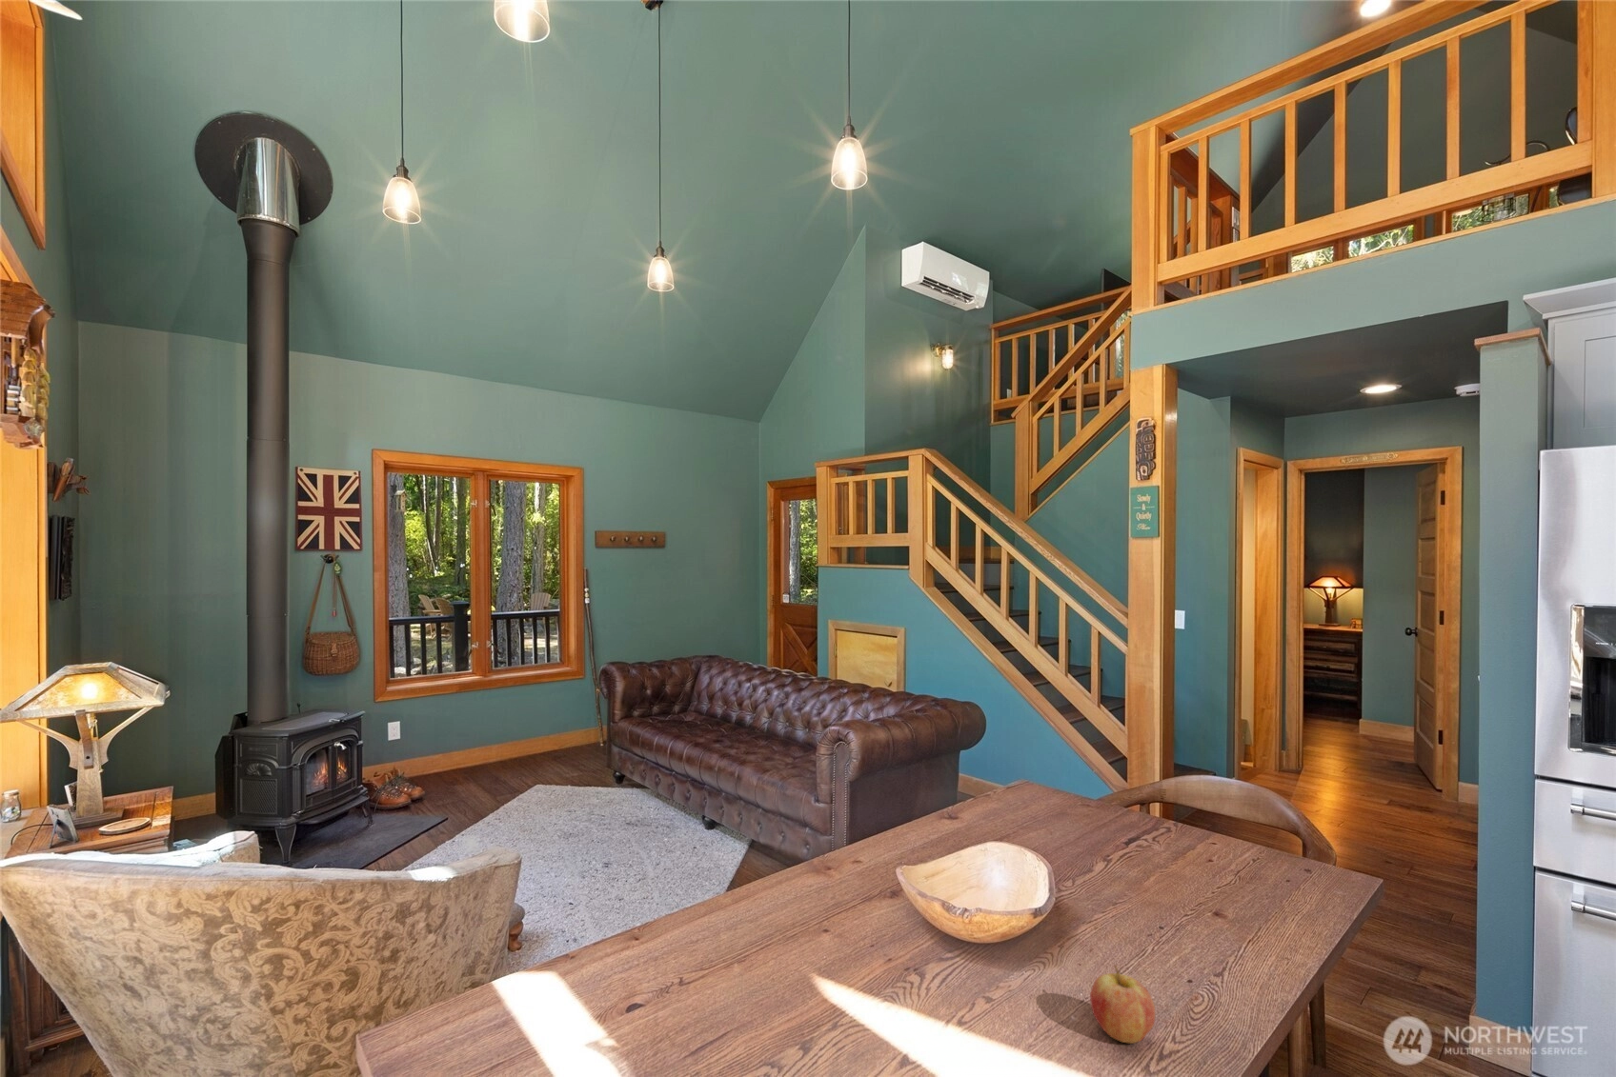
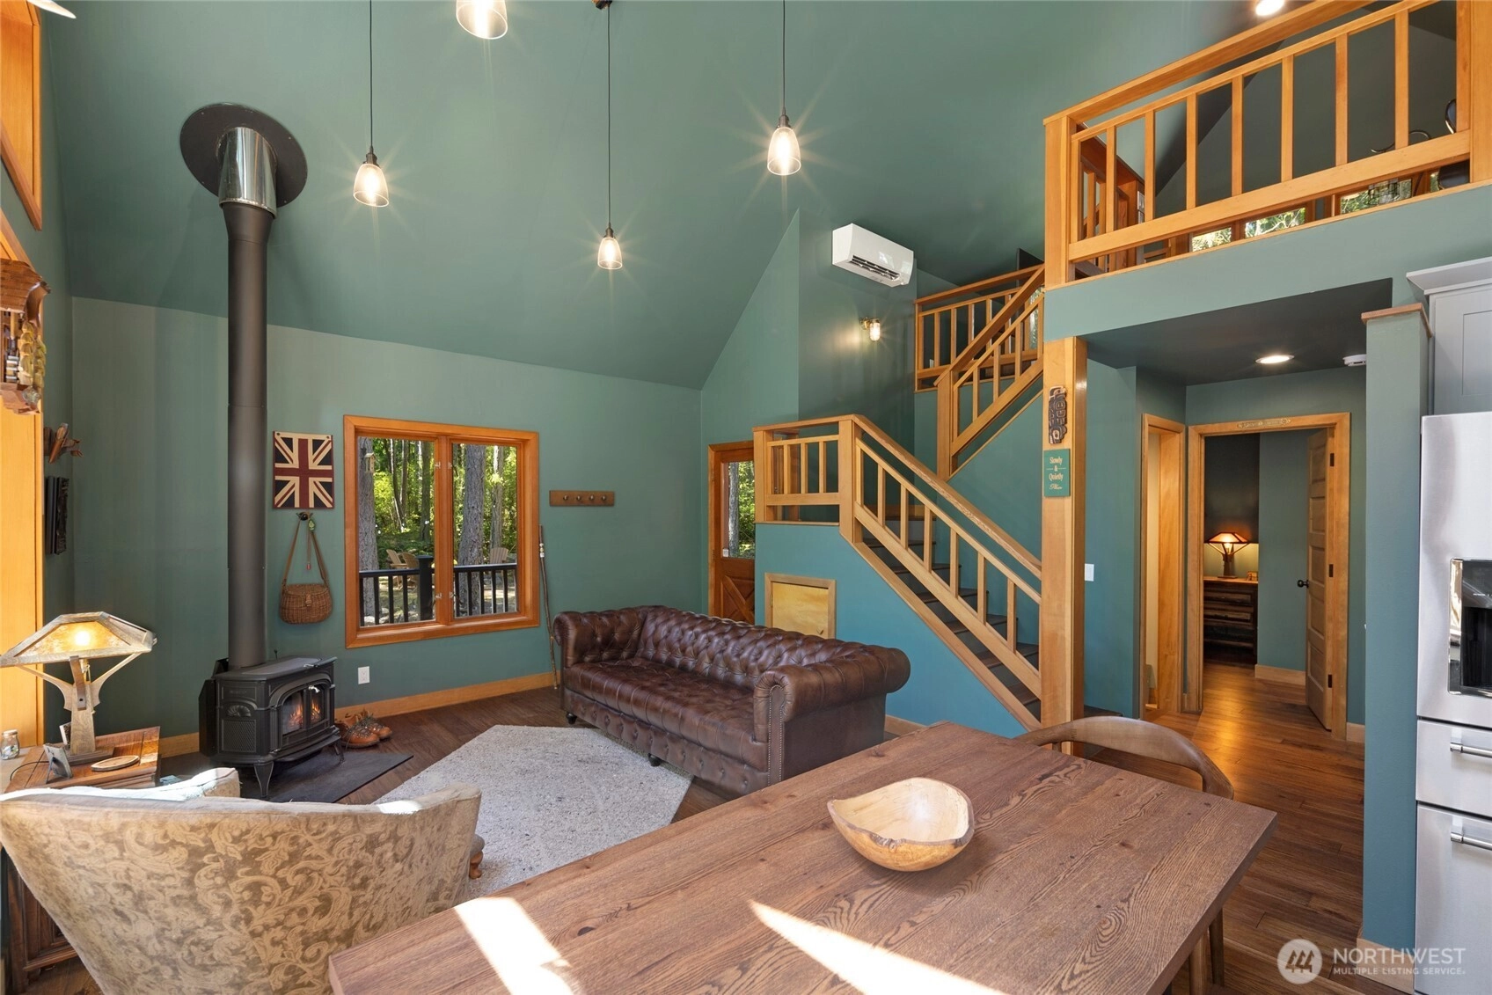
- fruit [1089,965,1155,1045]
